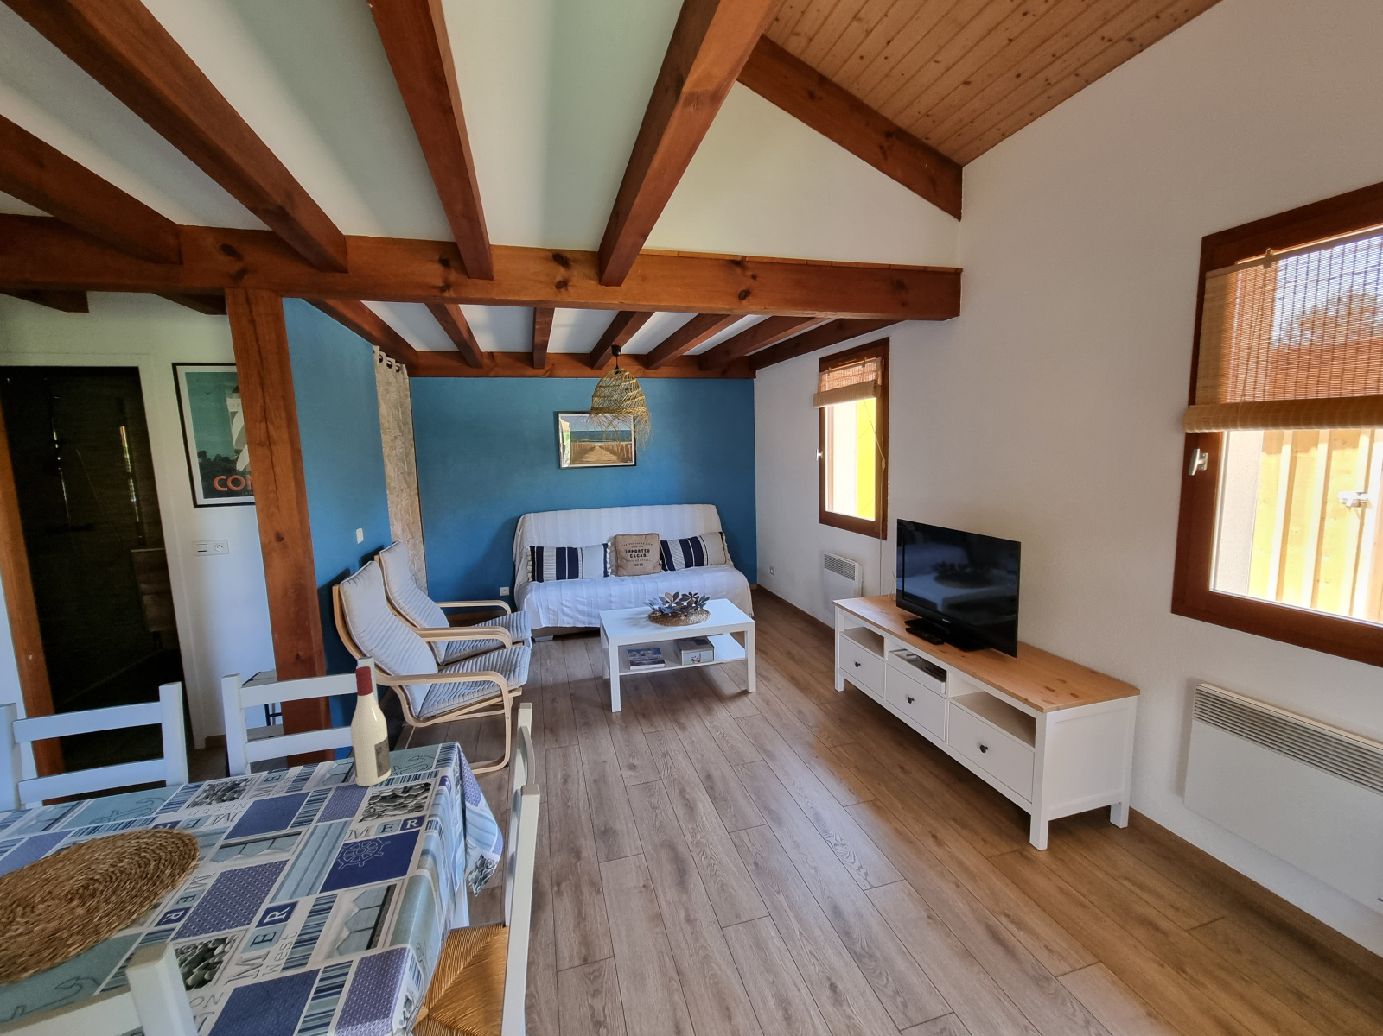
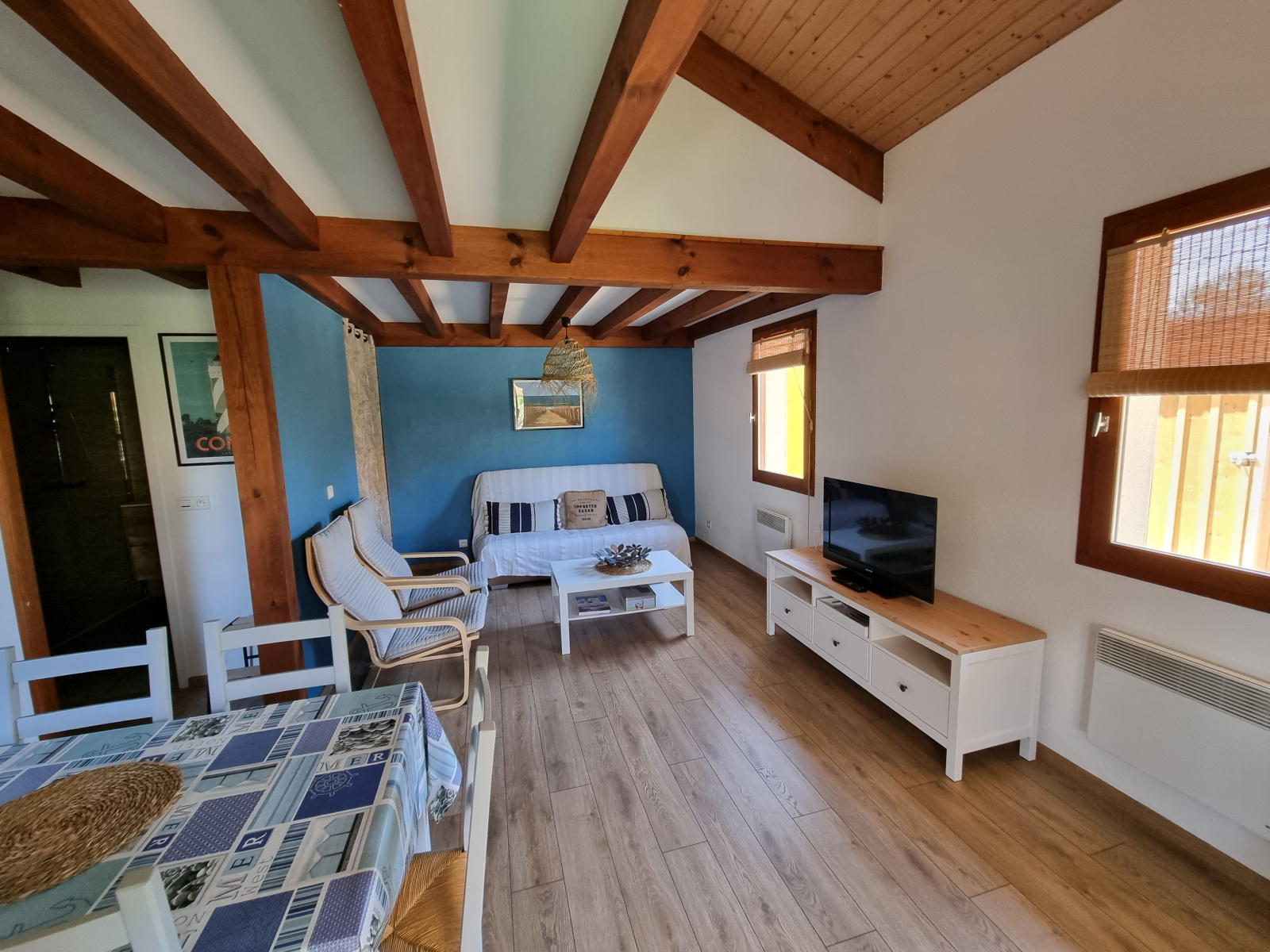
- alcohol [350,666,392,788]
